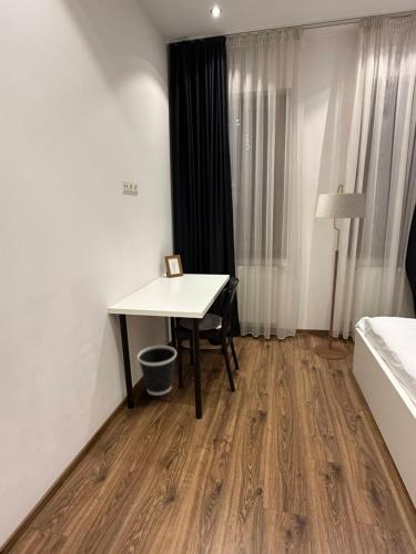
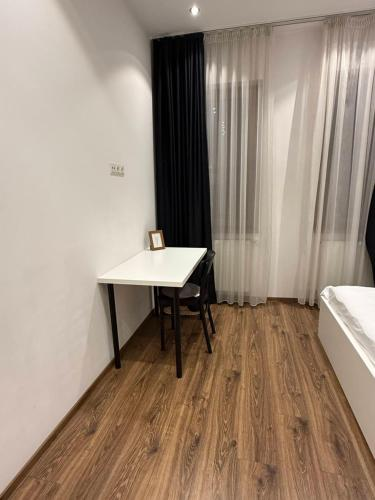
- floor lamp [312,183,367,361]
- wastebasket [136,345,177,397]
